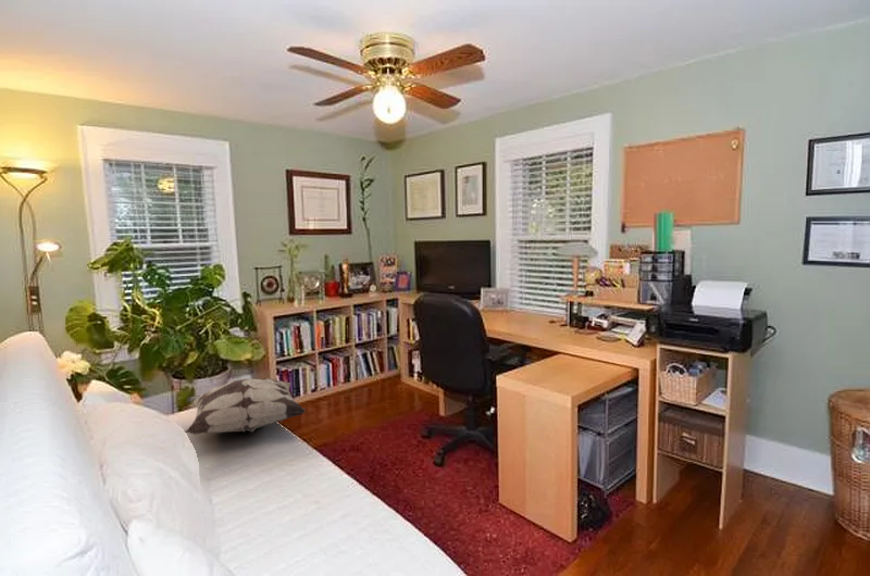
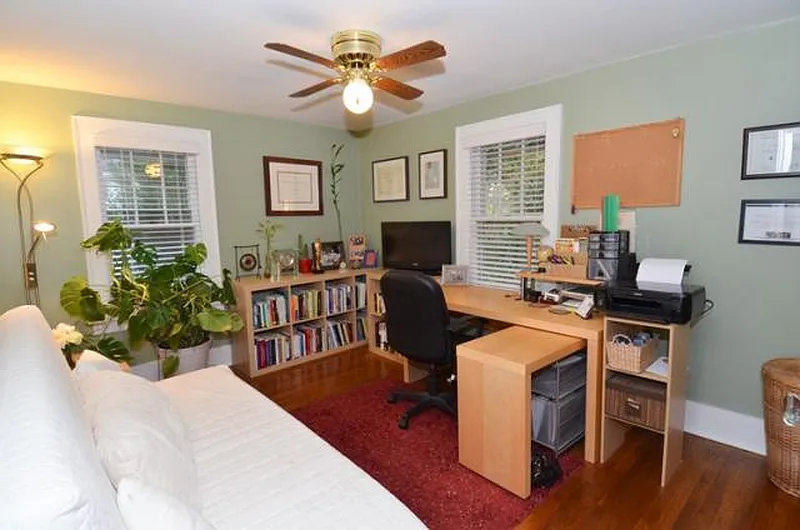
- decorative pillow [184,377,307,436]
